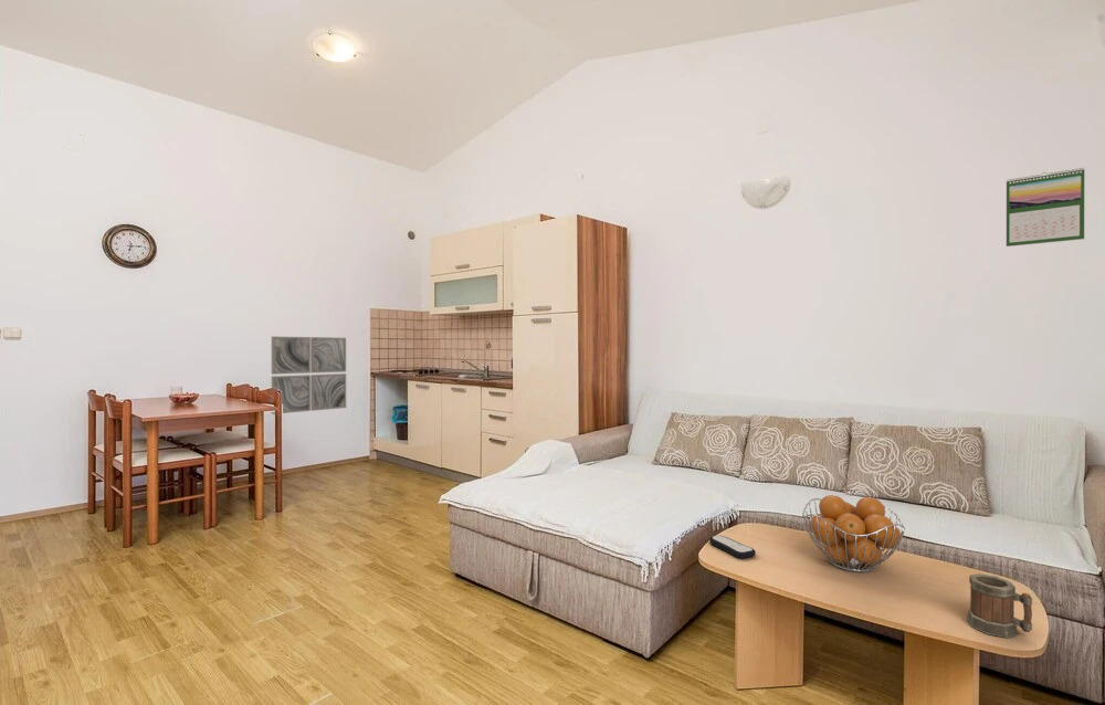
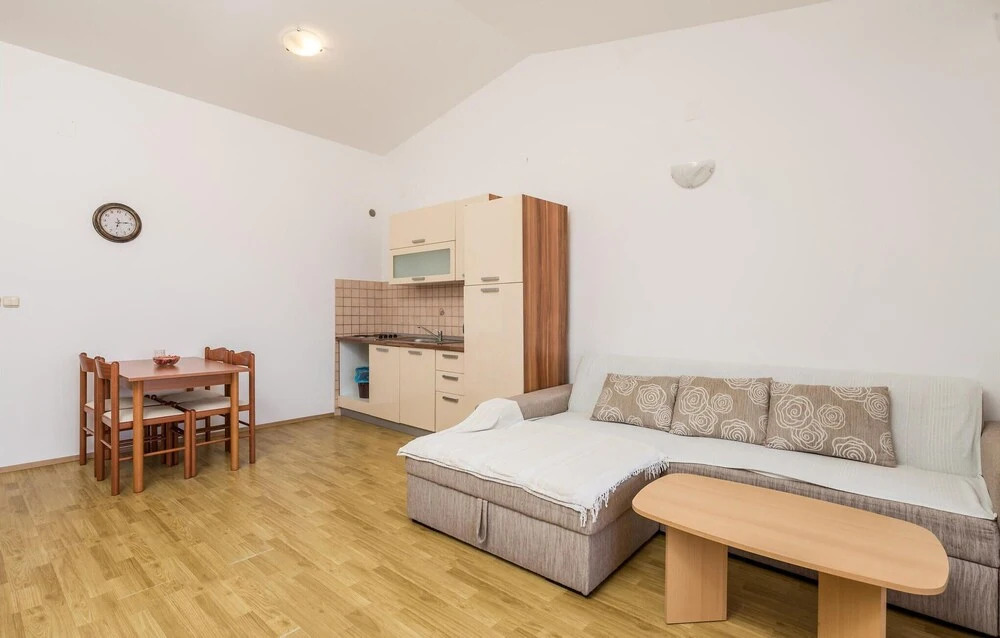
- mug [966,572,1033,639]
- remote control [708,535,757,559]
- calendar [1006,167,1085,248]
- fruit basket [801,494,906,574]
- wall art [271,336,347,415]
